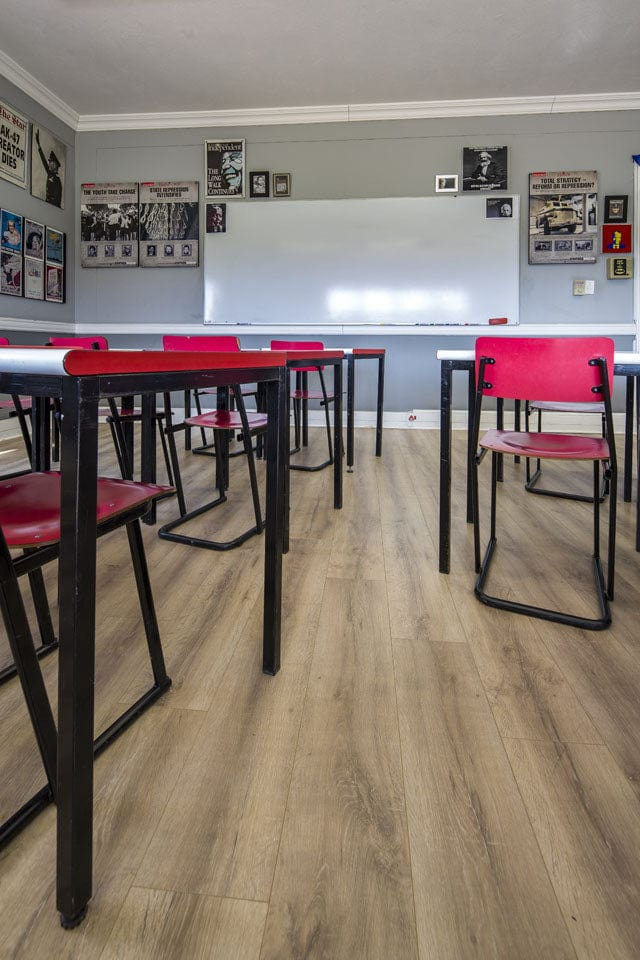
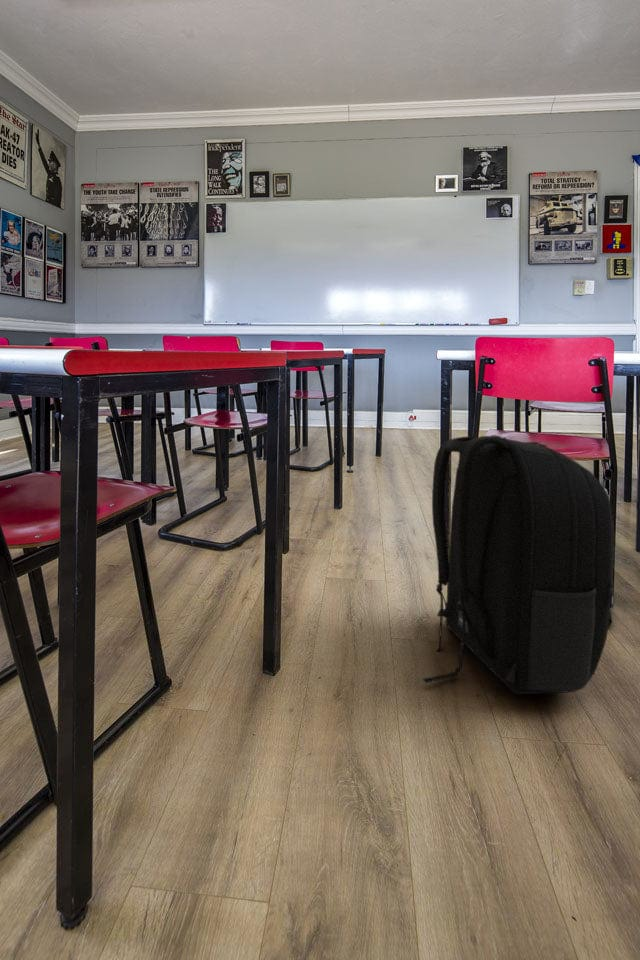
+ backpack [422,434,617,695]
